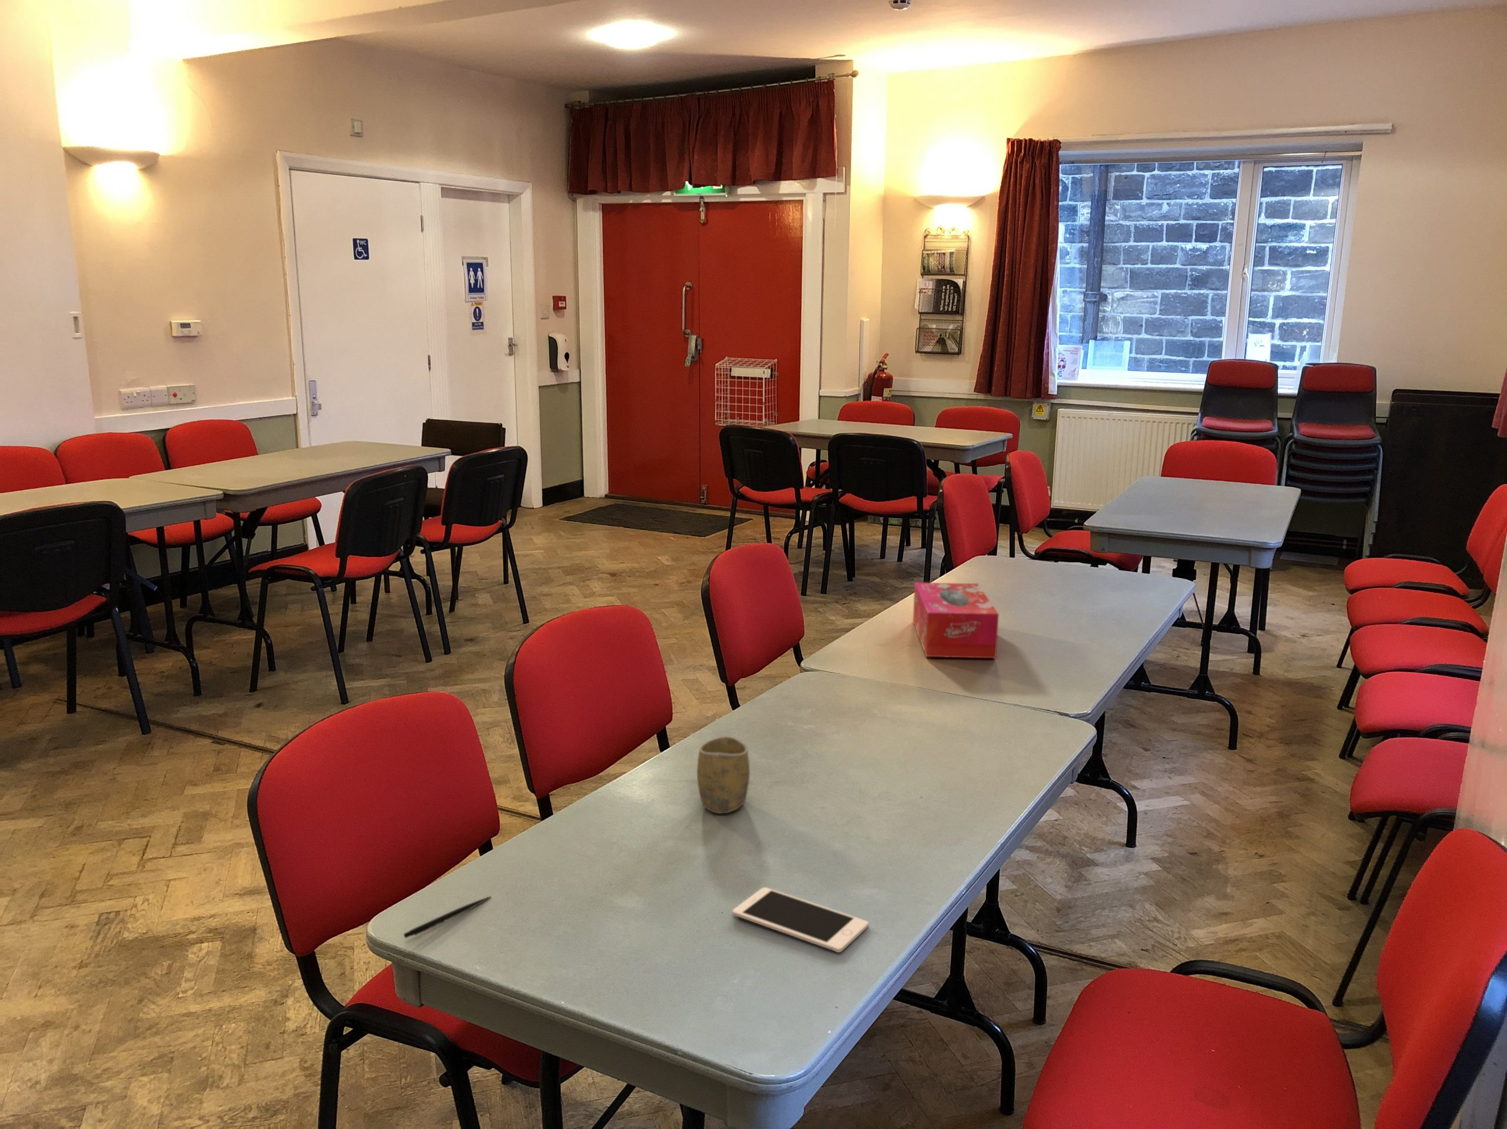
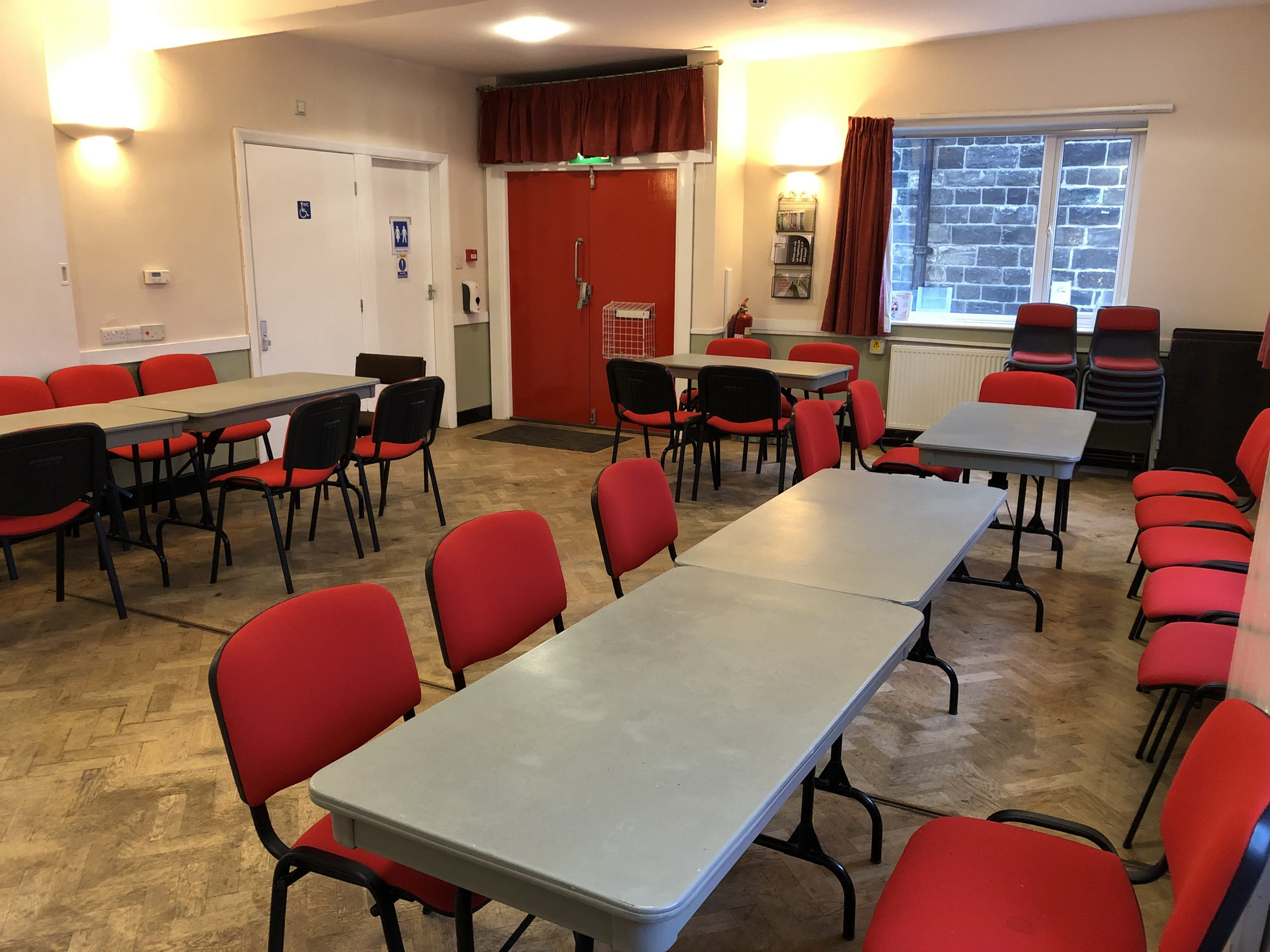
- cup [697,735,751,815]
- pen [403,895,492,938]
- tissue box [913,581,999,658]
- cell phone [732,887,869,953]
